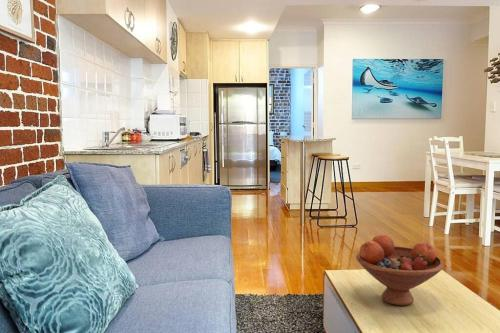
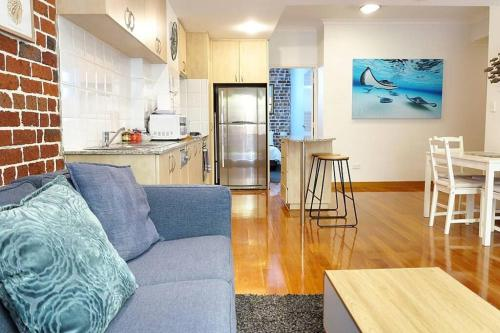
- fruit bowl [355,233,445,307]
